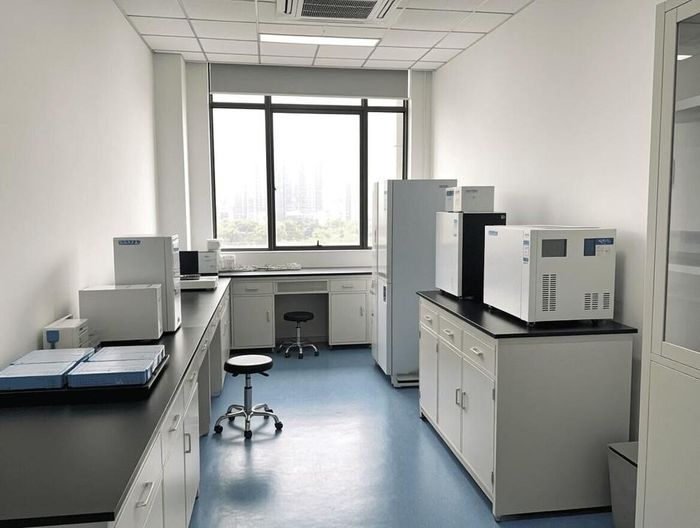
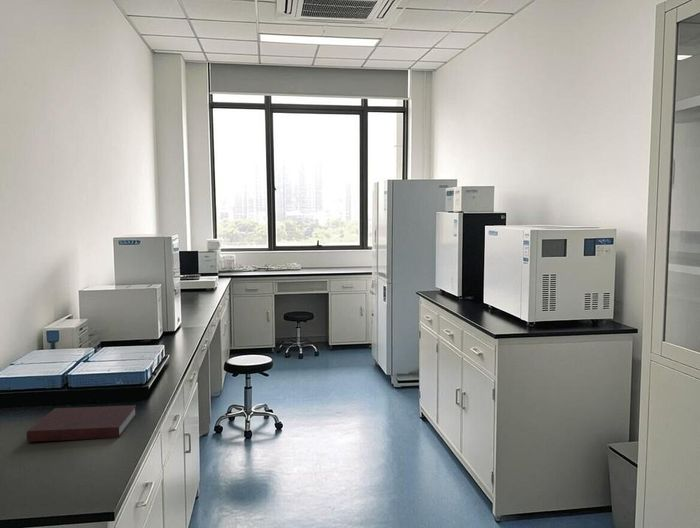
+ notebook [26,404,138,443]
